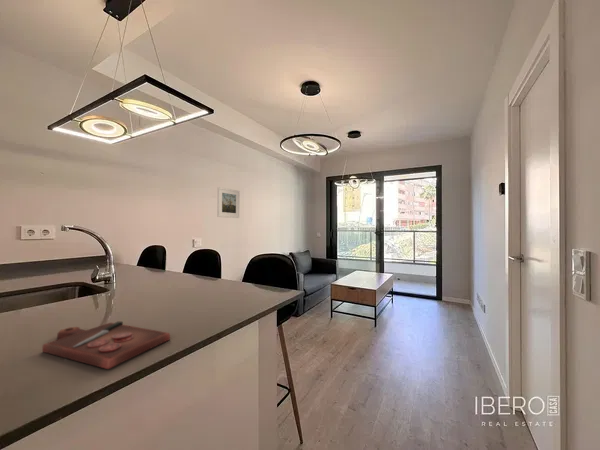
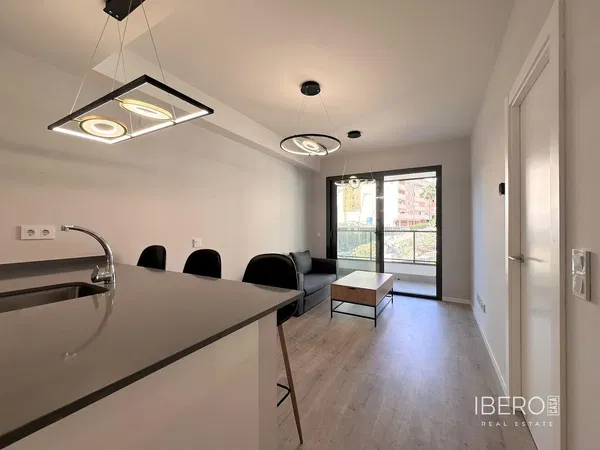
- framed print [216,186,241,219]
- cutting board [41,321,171,370]
